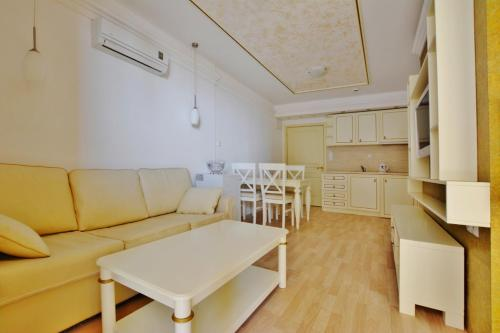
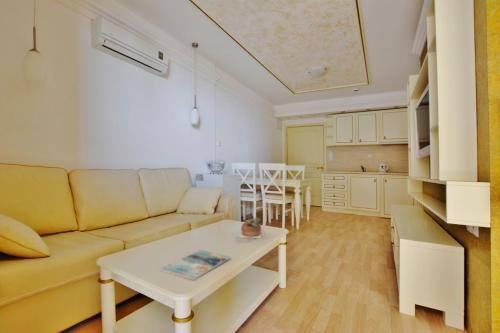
+ magazine [159,249,232,281]
+ succulent plant [238,217,263,240]
